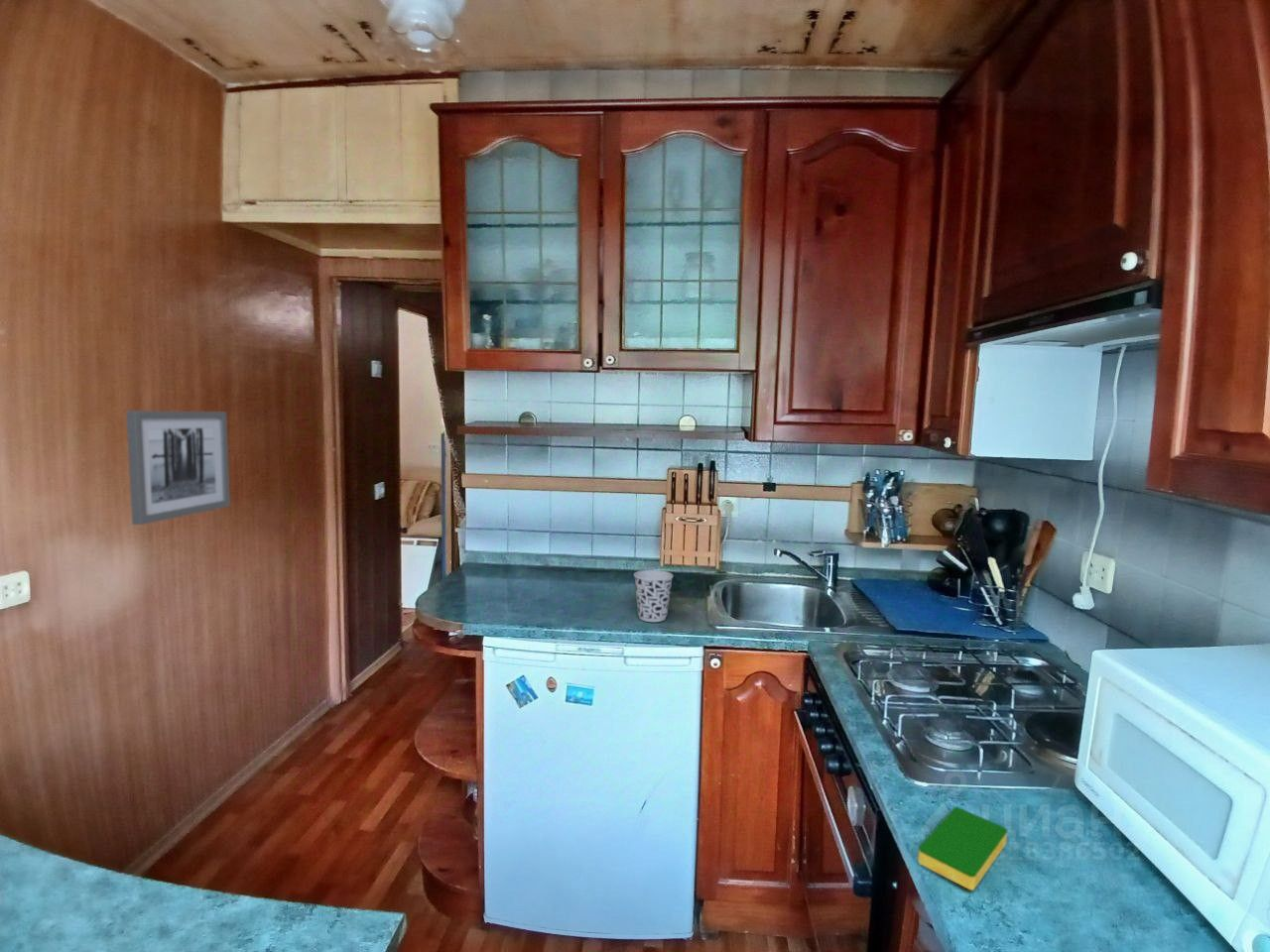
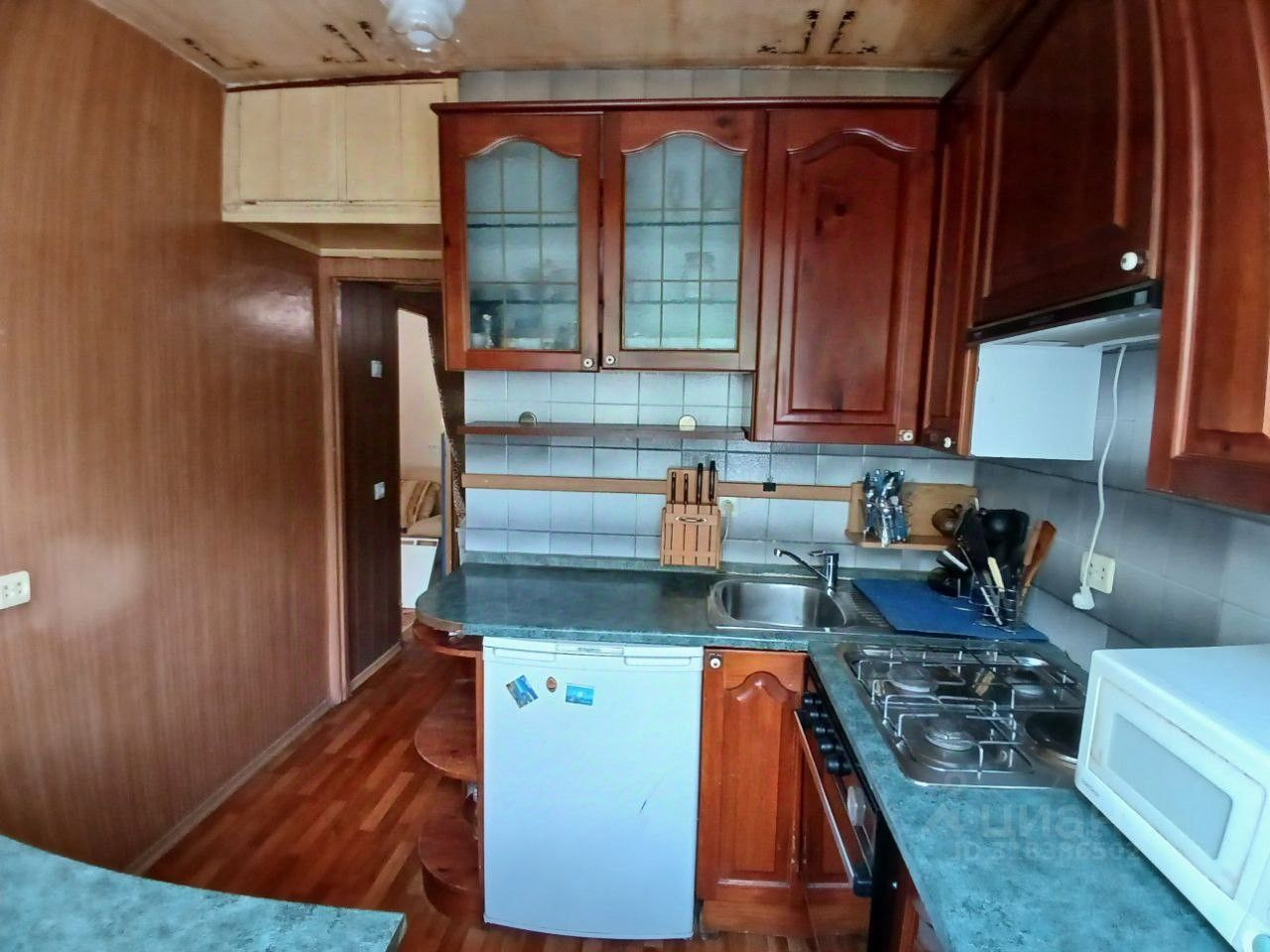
- dish sponge [917,806,1008,891]
- cup [633,569,674,623]
- wall art [125,410,231,526]
